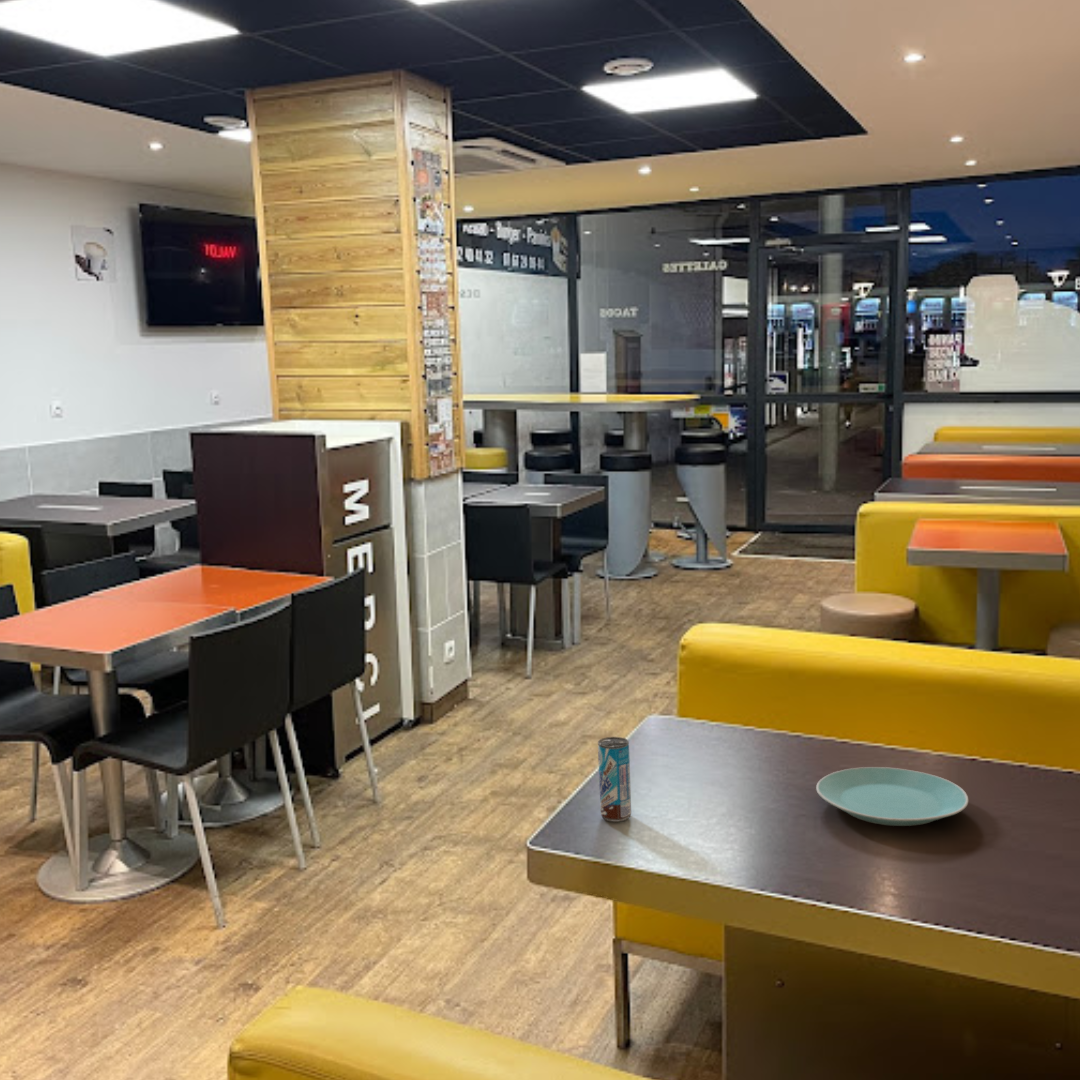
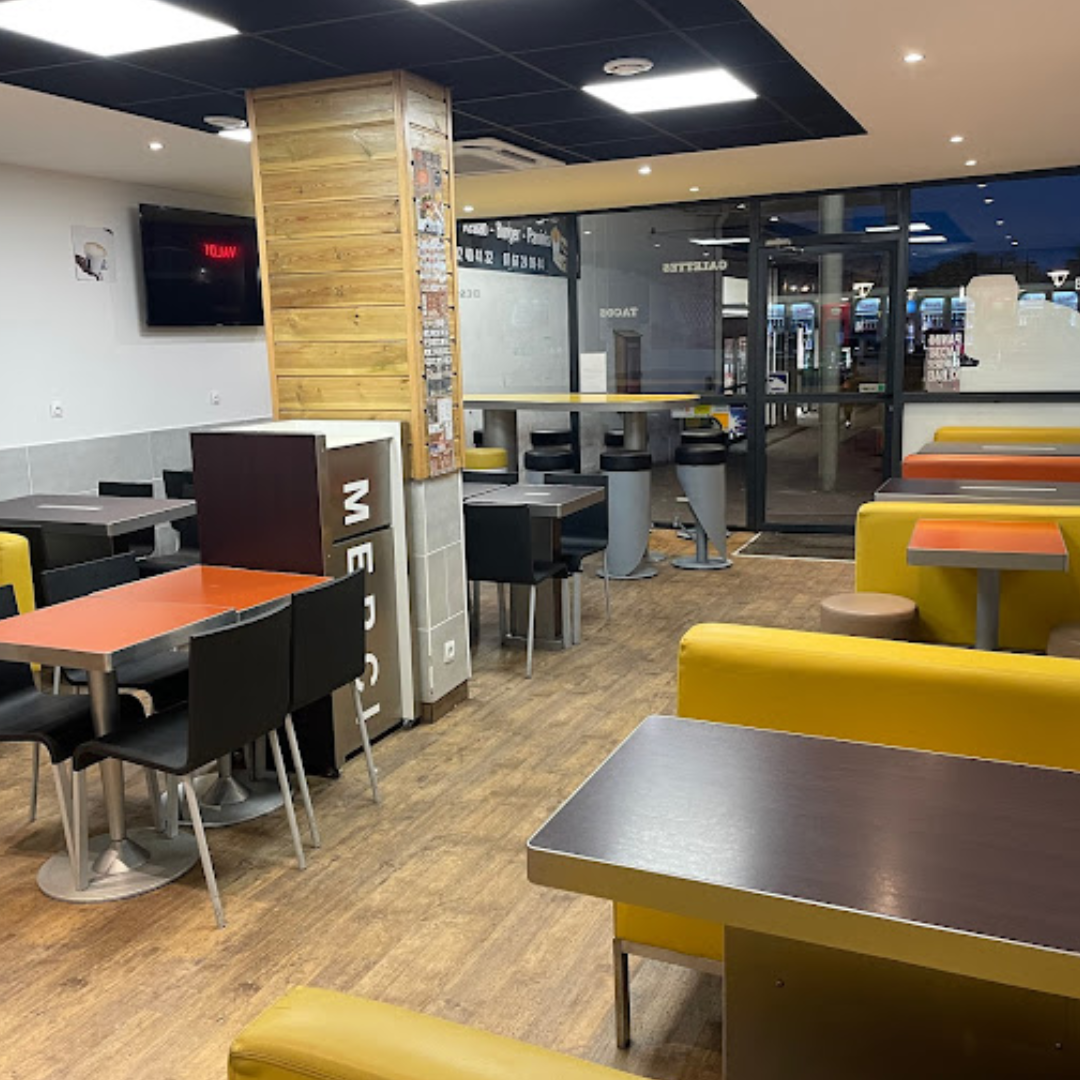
- plate [815,766,969,827]
- beverage can [597,736,632,823]
